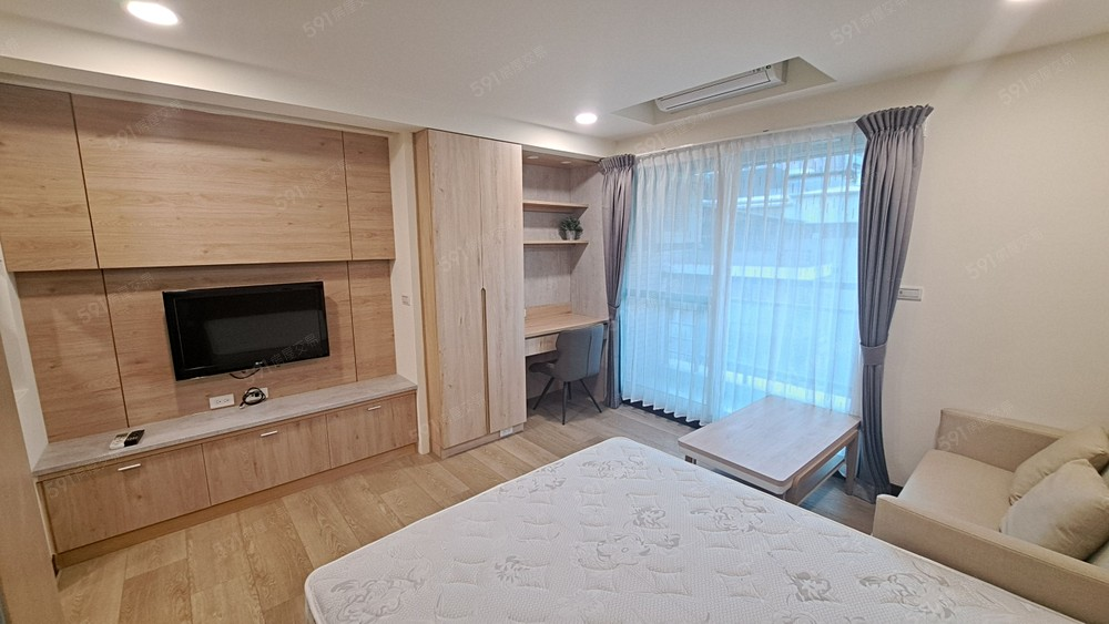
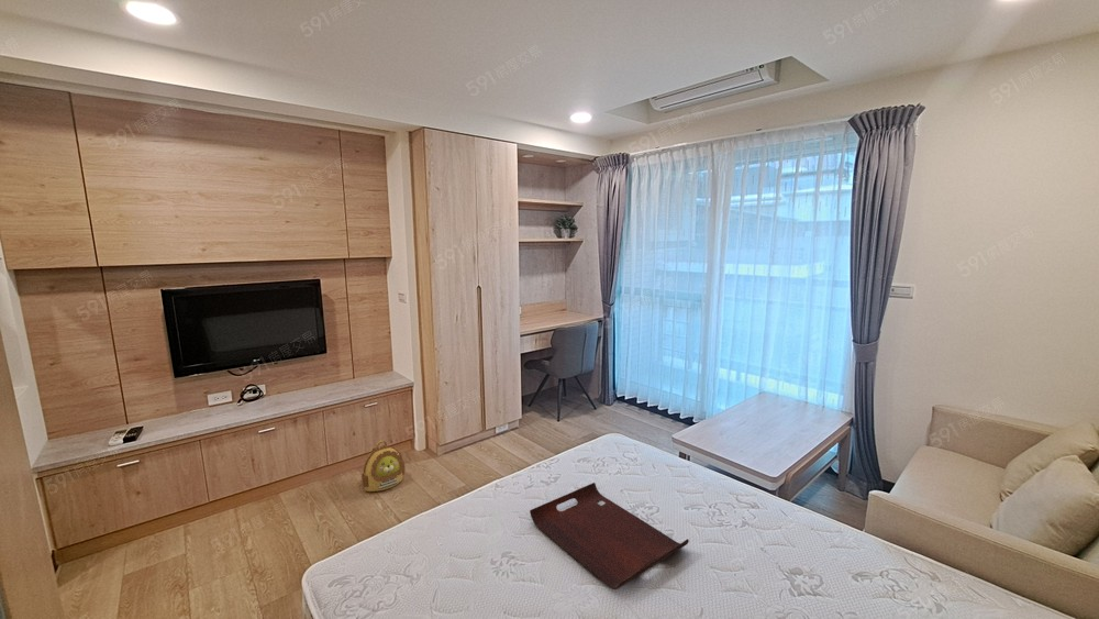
+ serving tray [529,482,690,590]
+ backpack [360,439,407,493]
